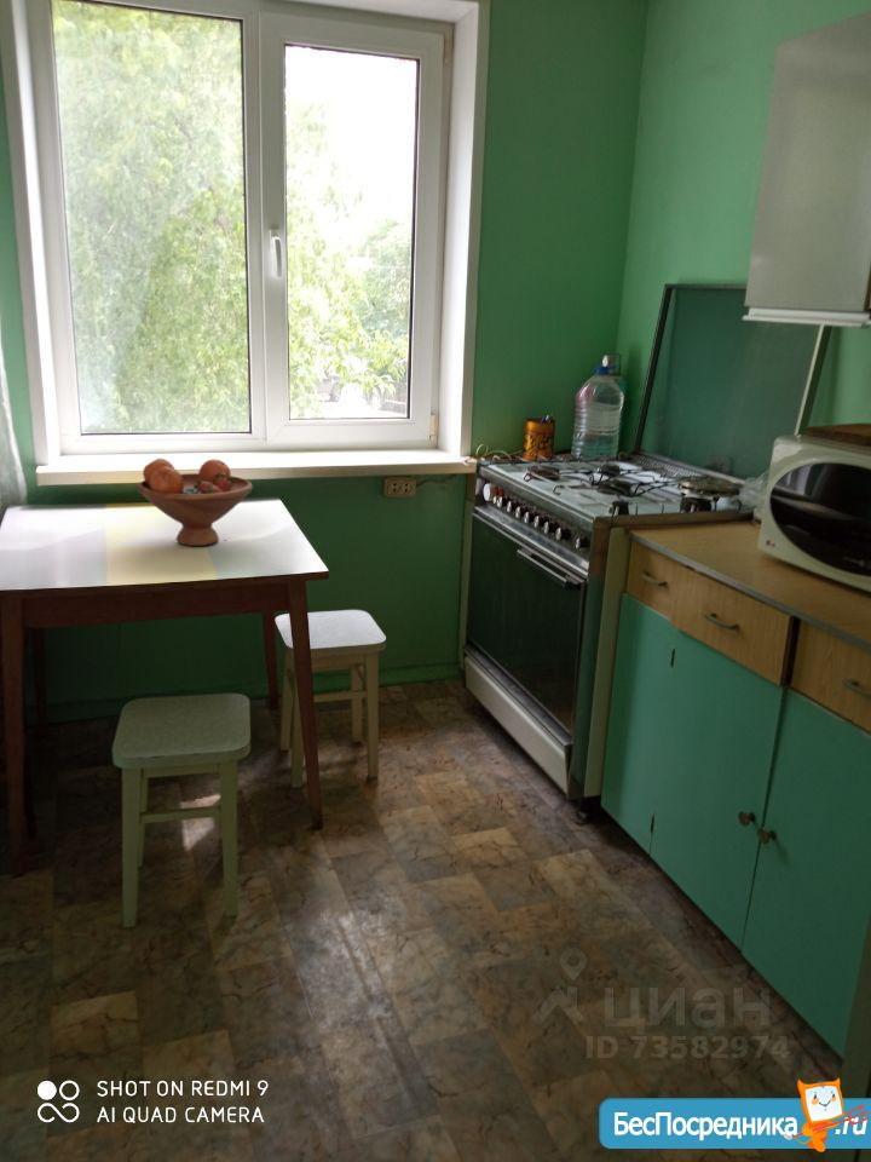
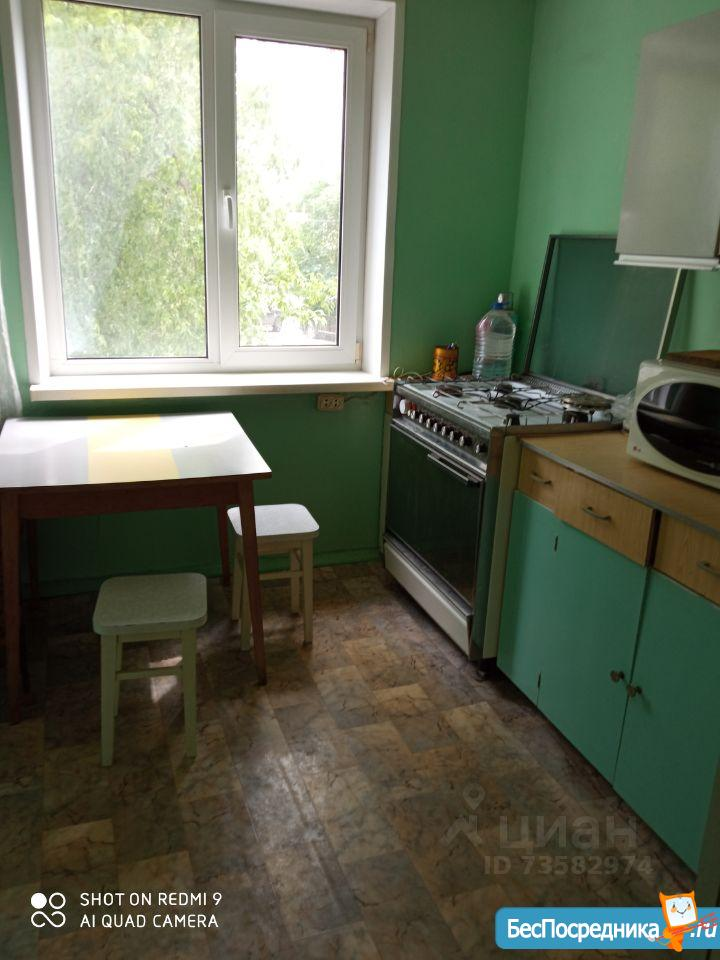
- fruit bowl [137,458,254,547]
